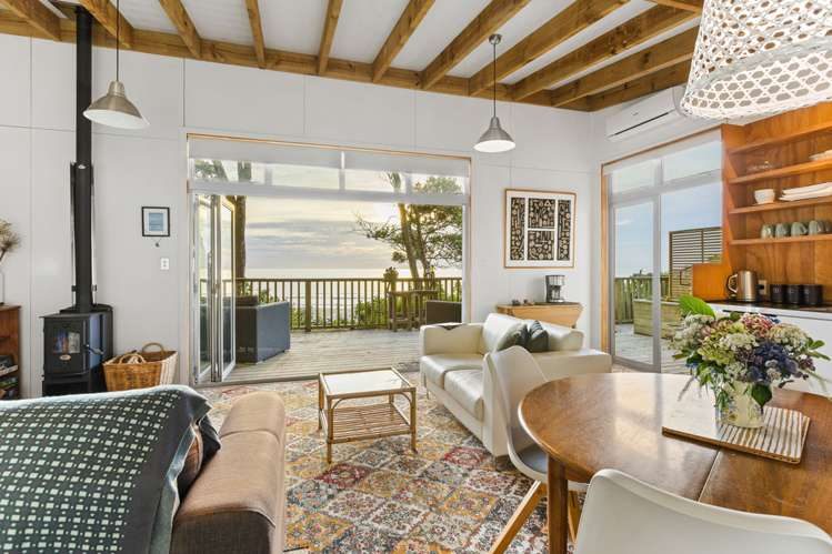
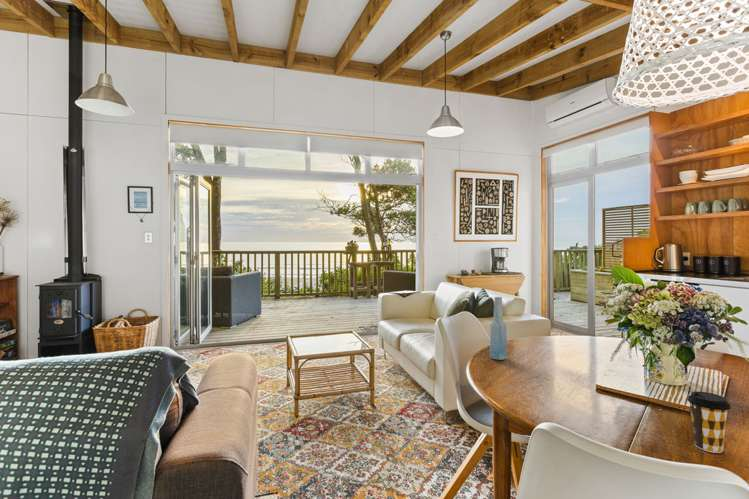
+ bottle [489,296,508,361]
+ coffee cup [686,390,732,454]
